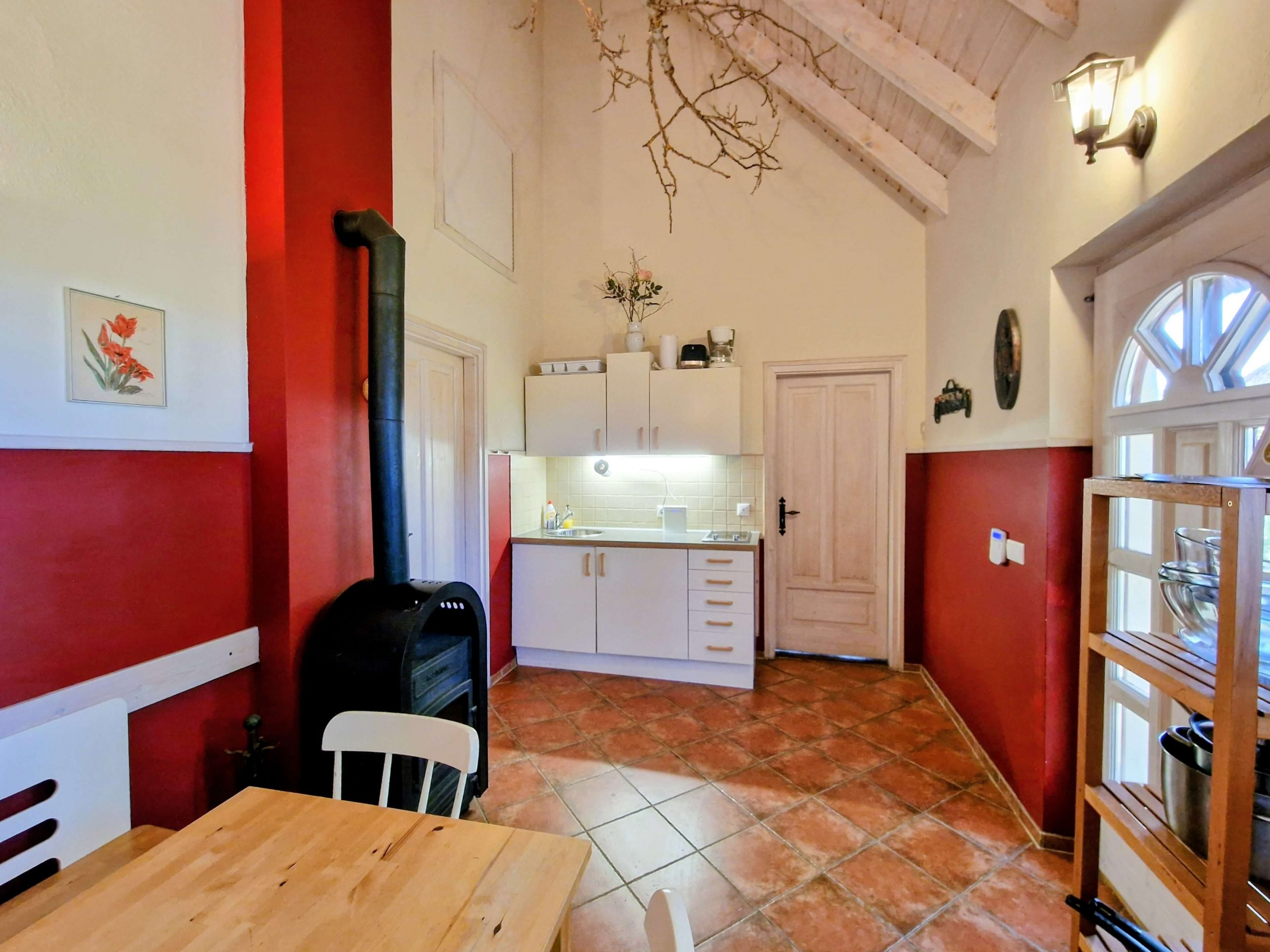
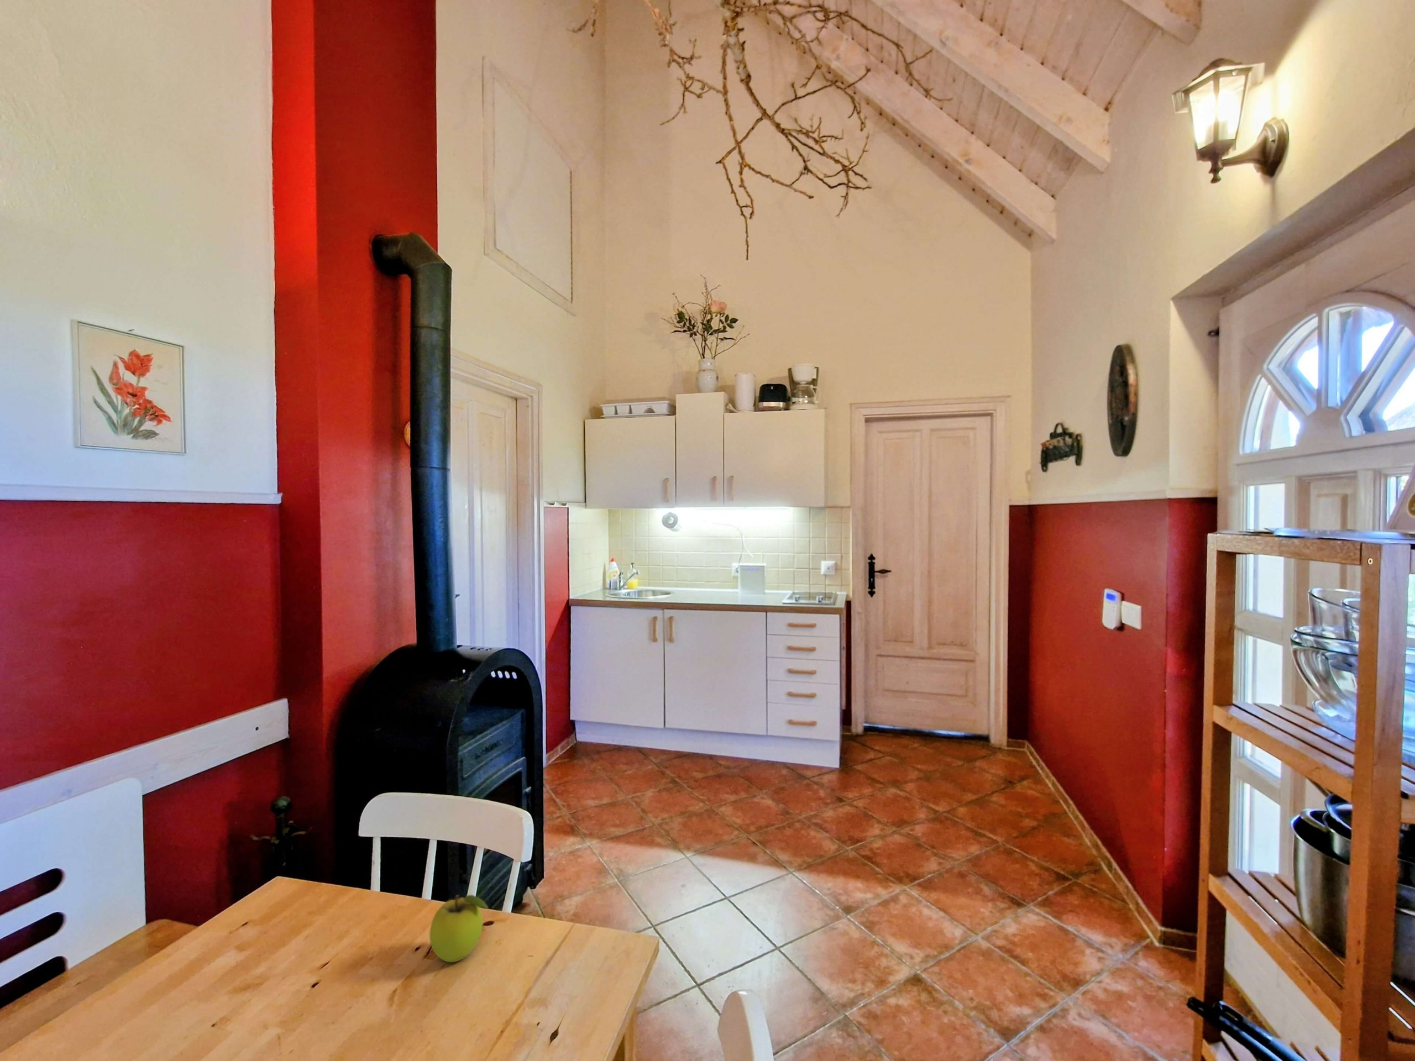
+ fruit [429,894,489,963]
